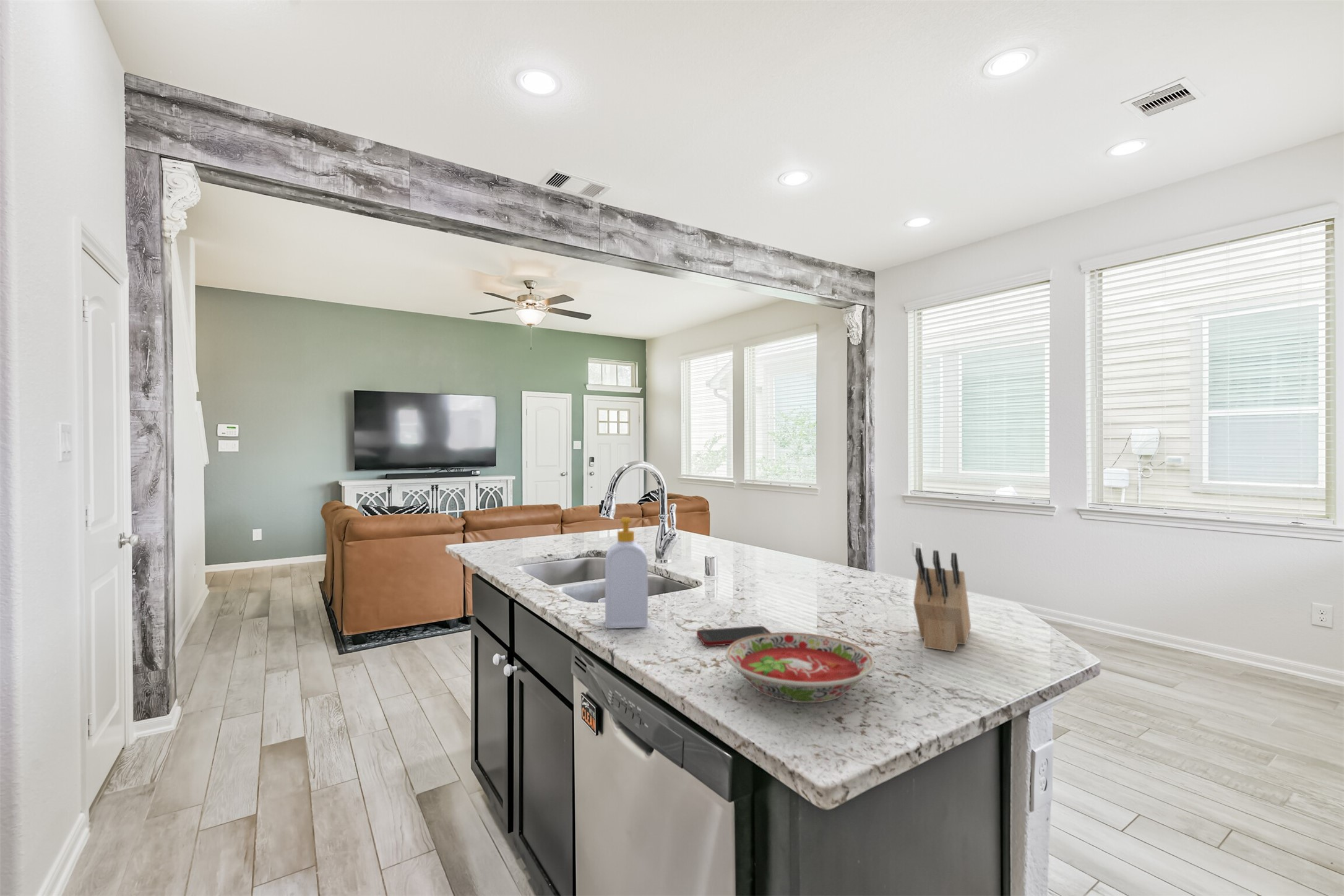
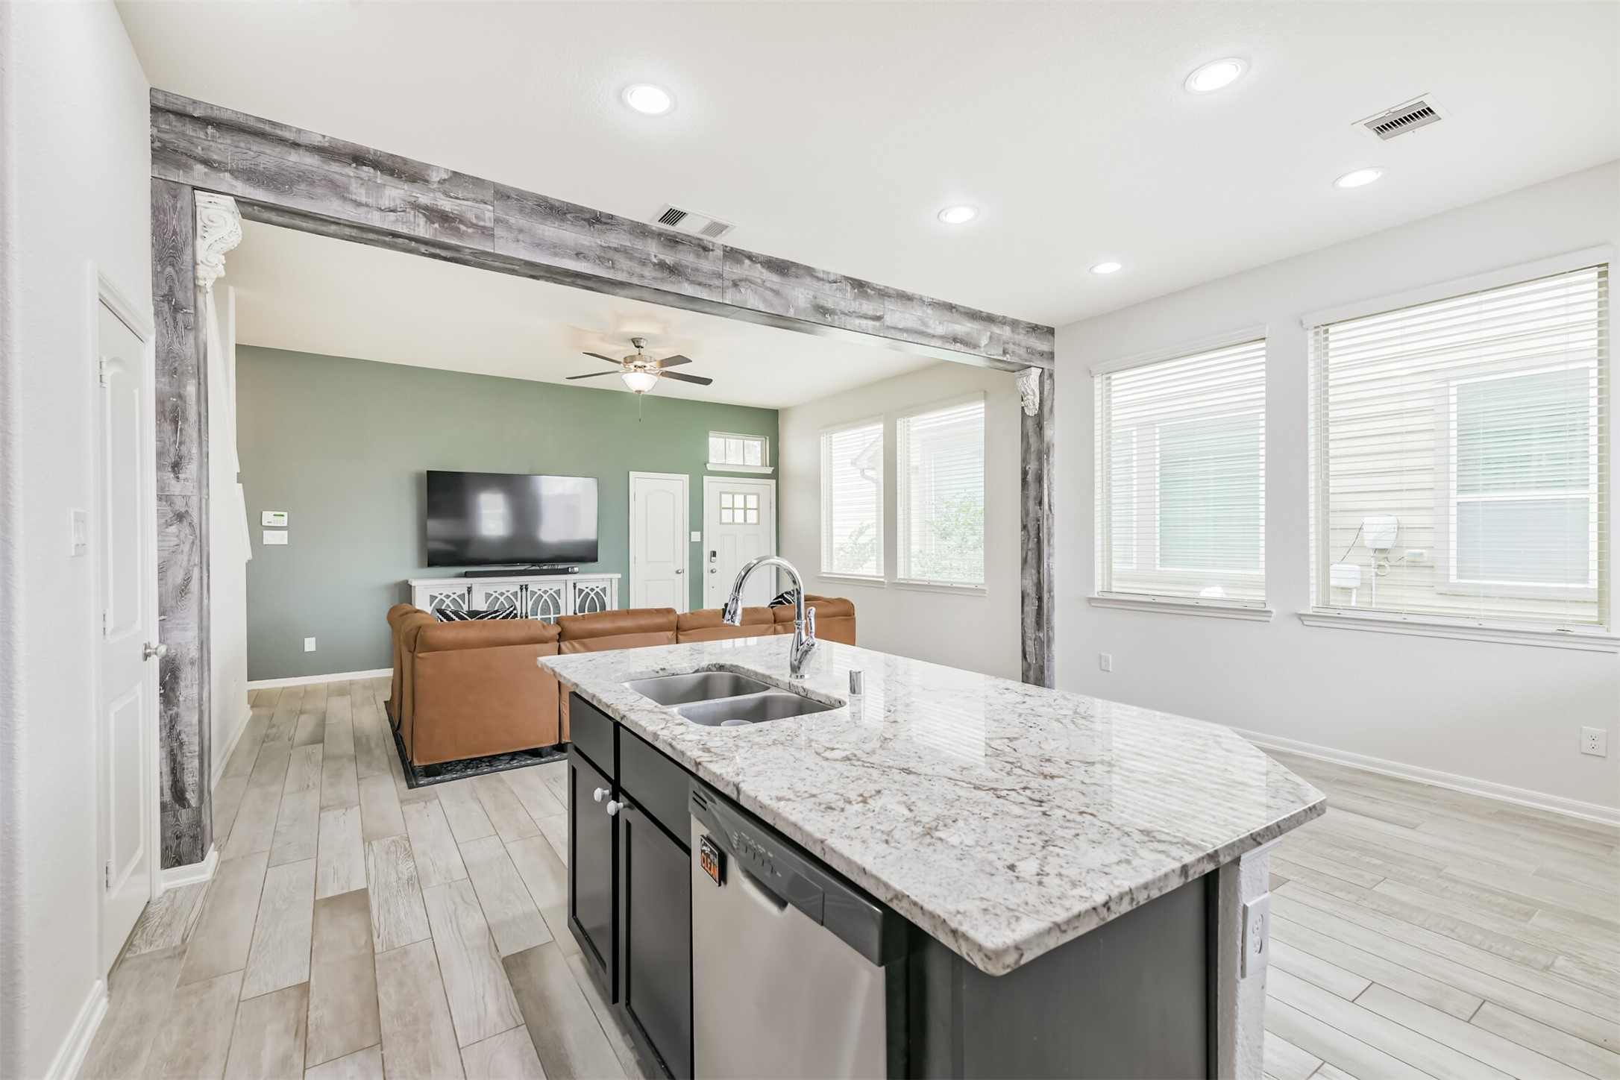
- cell phone [696,626,772,647]
- knife block [913,547,971,652]
- bowl [725,632,875,704]
- soap bottle [605,516,648,629]
